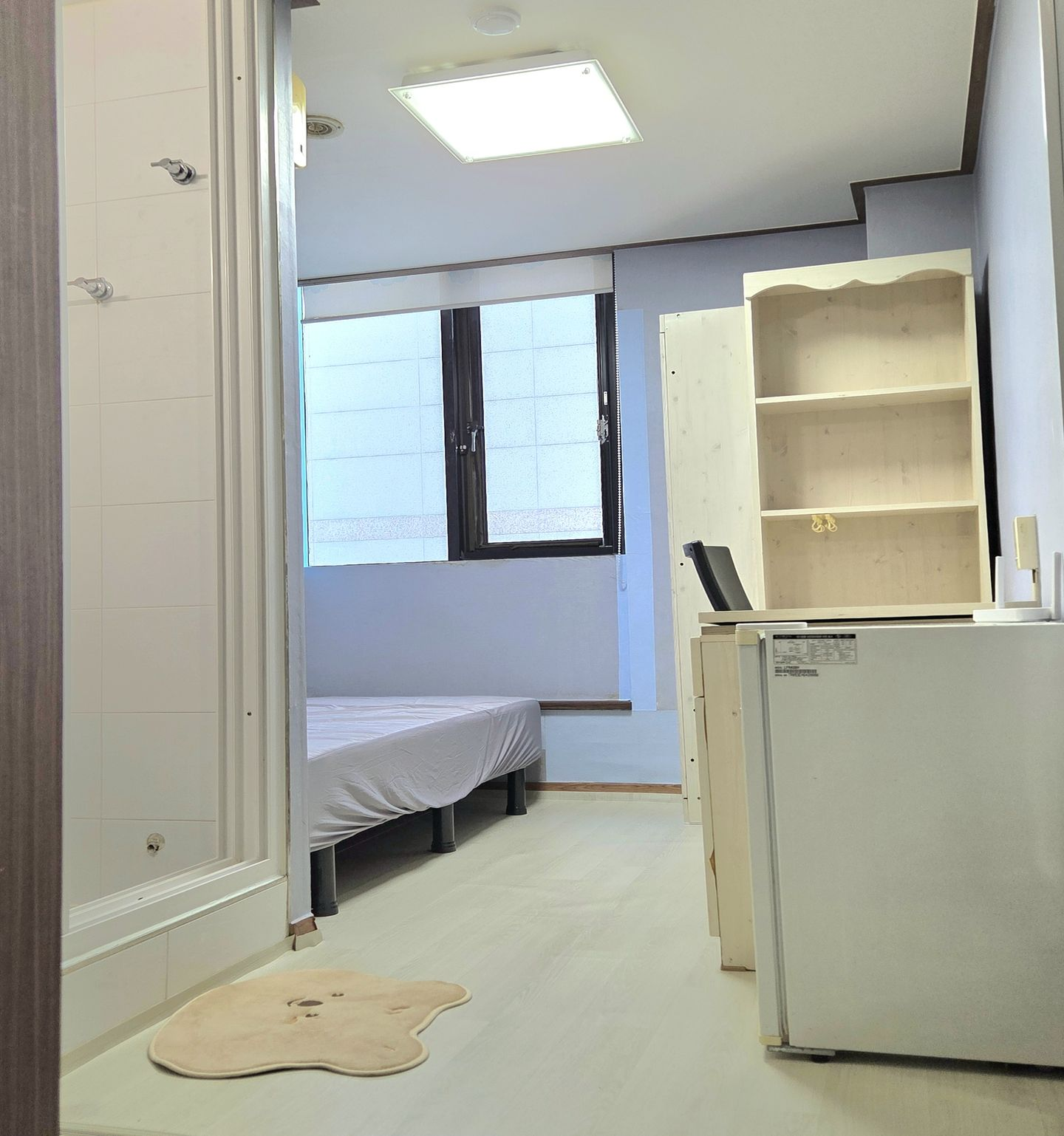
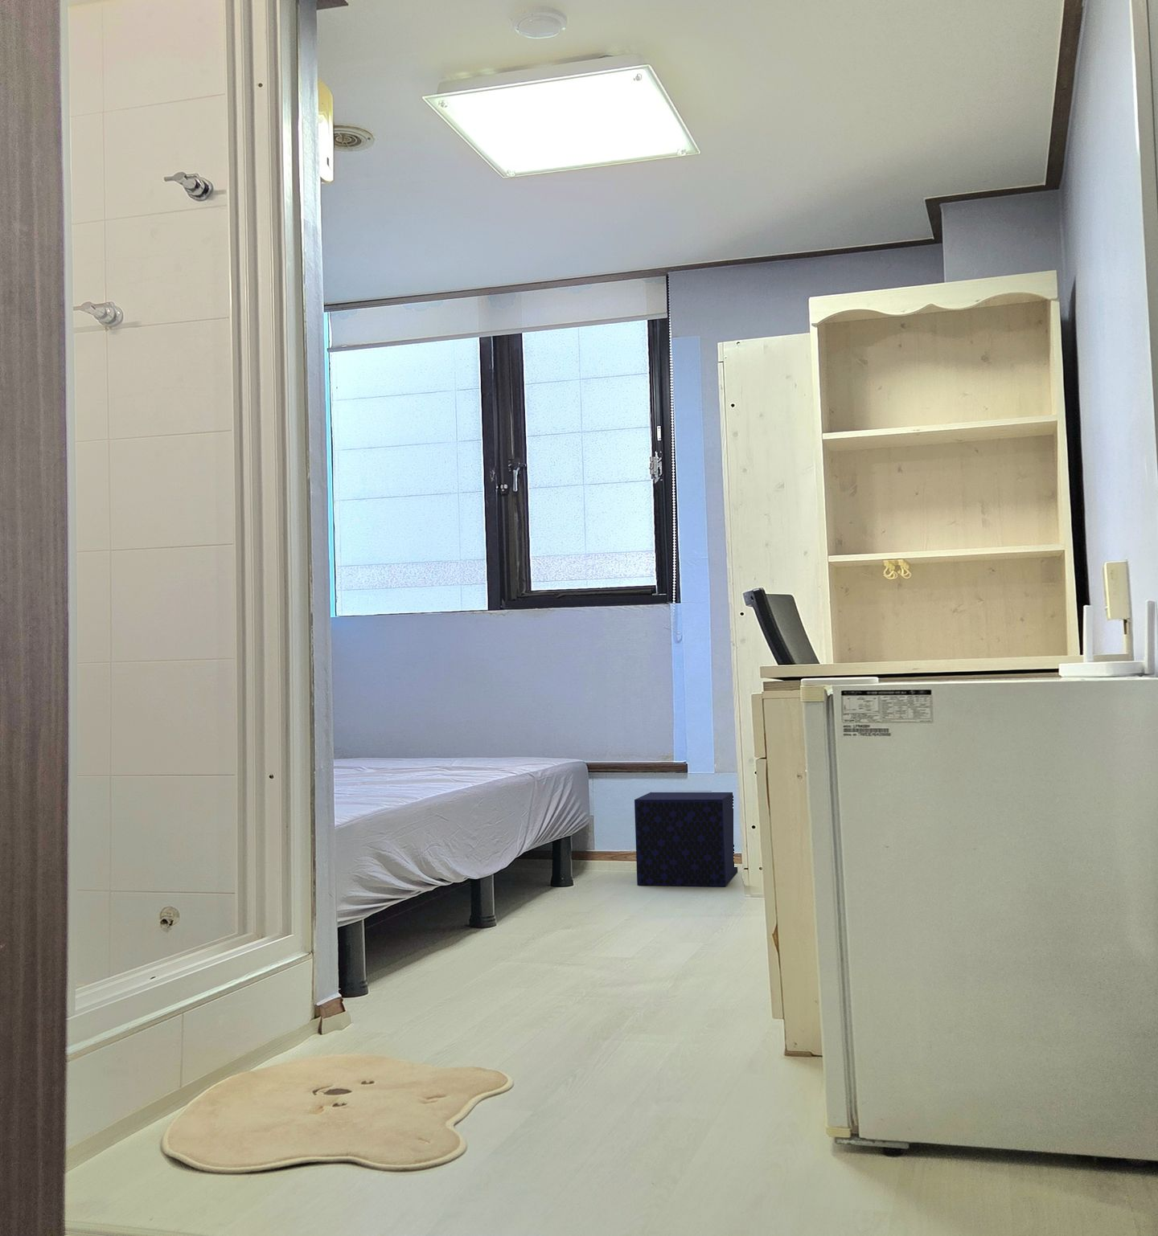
+ speaker [633,792,738,887]
